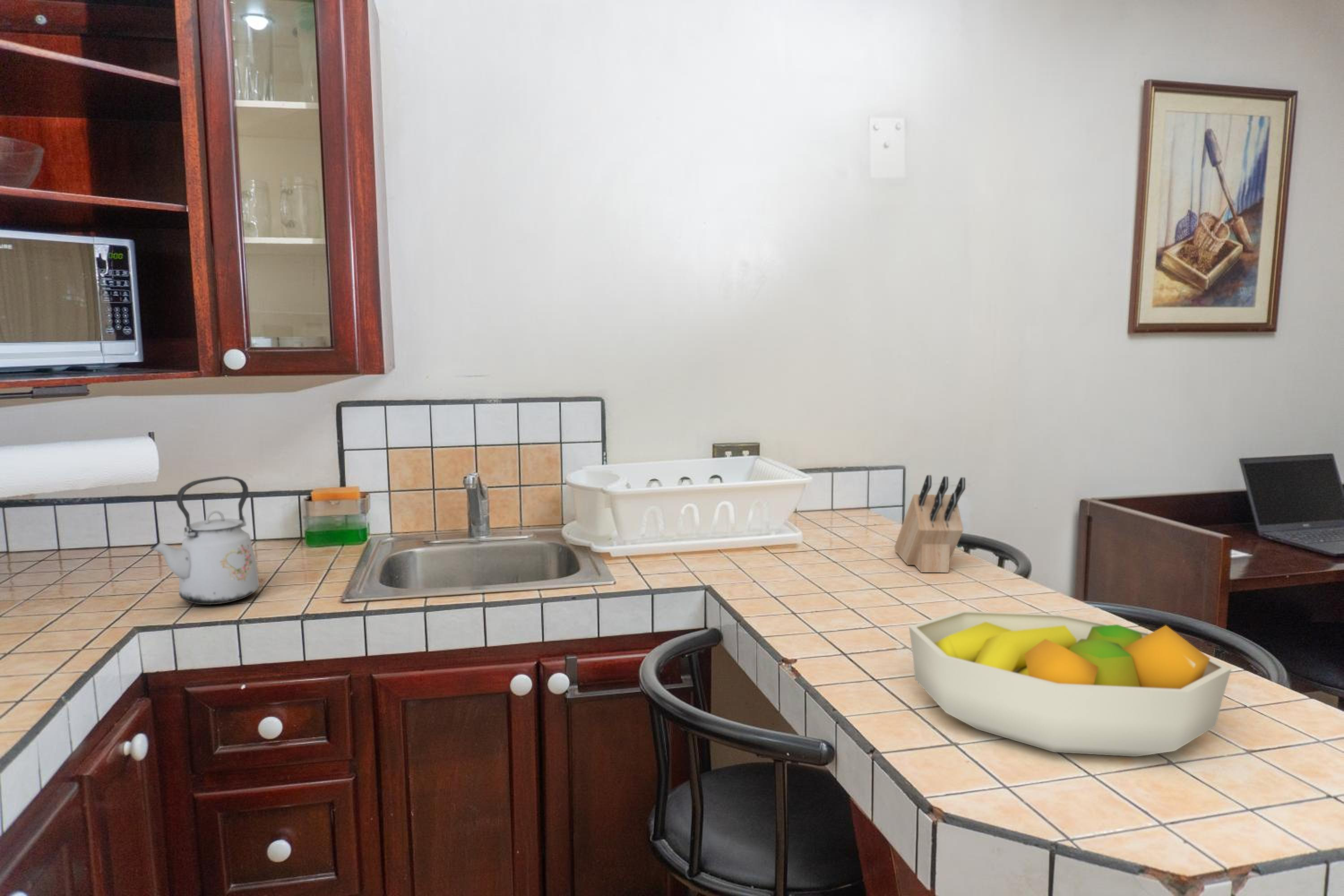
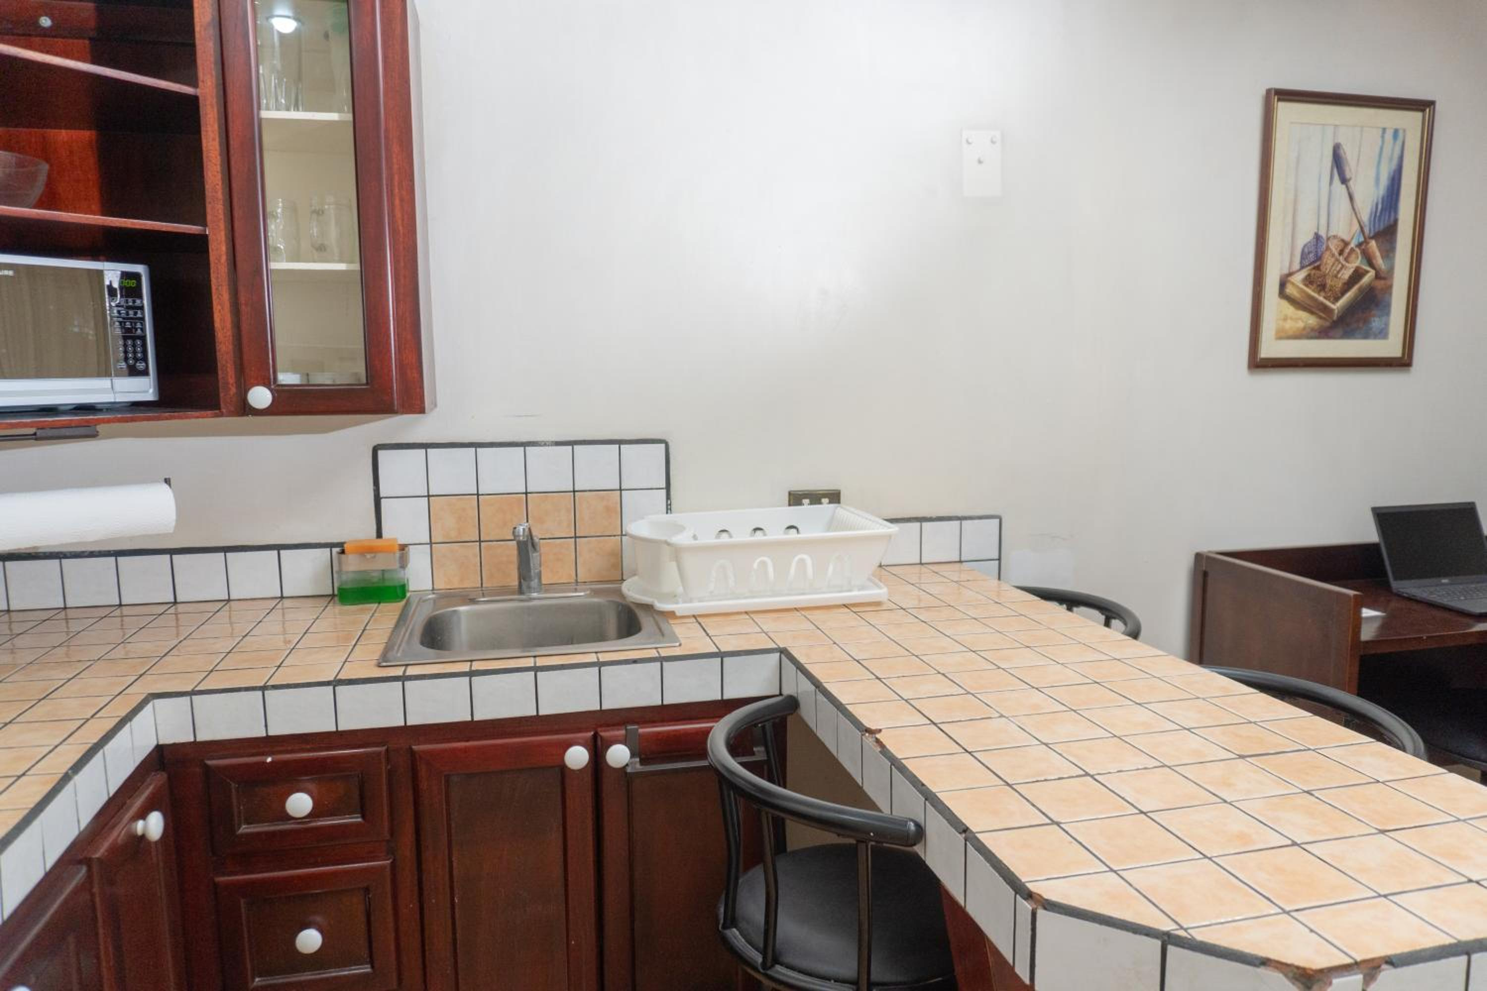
- knife block [894,474,966,573]
- kettle [150,476,260,605]
- fruit bowl [909,610,1232,757]
